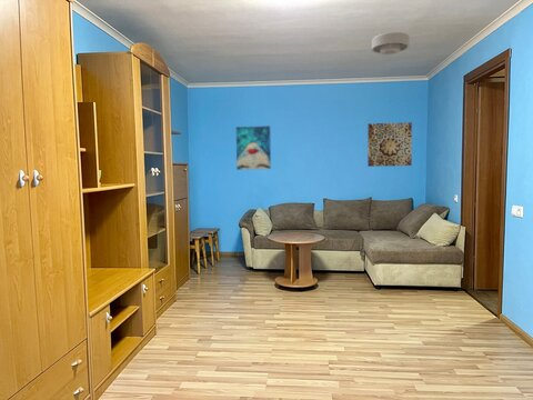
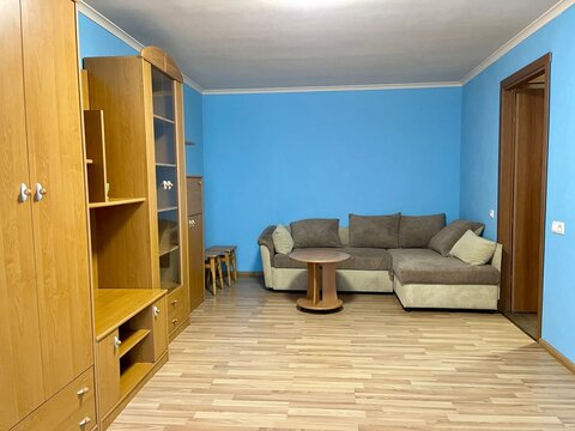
- wall art [366,121,413,168]
- wall art [235,124,272,171]
- ceiling light [371,31,411,56]
